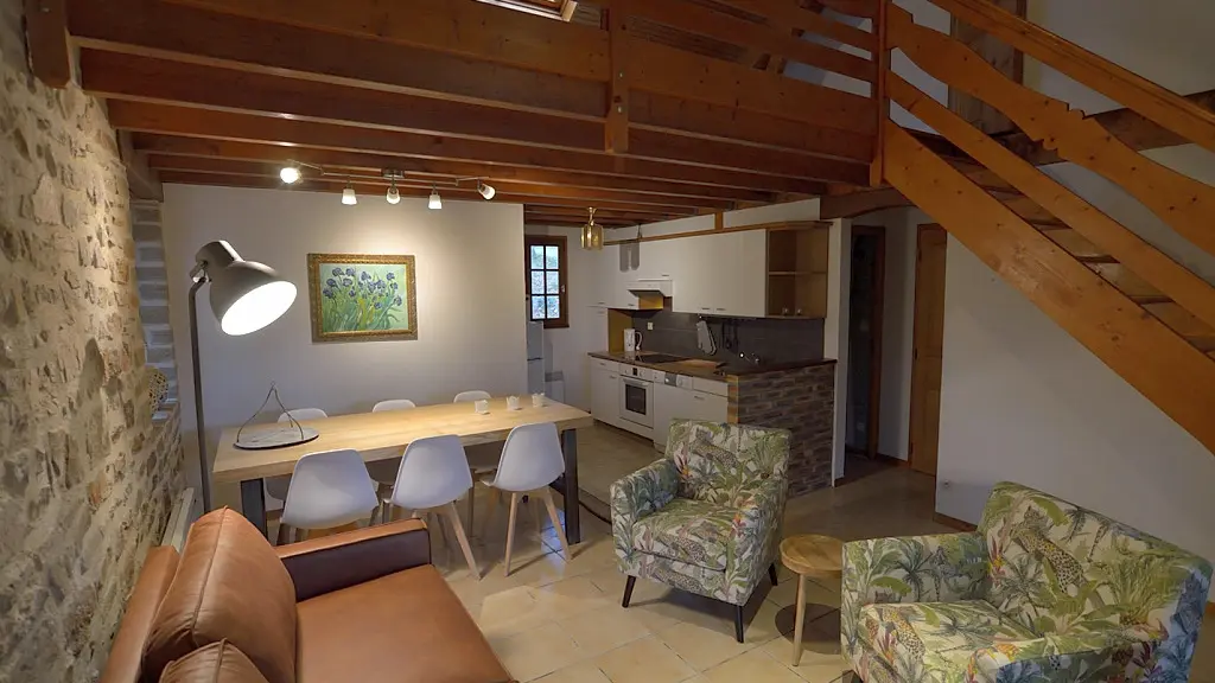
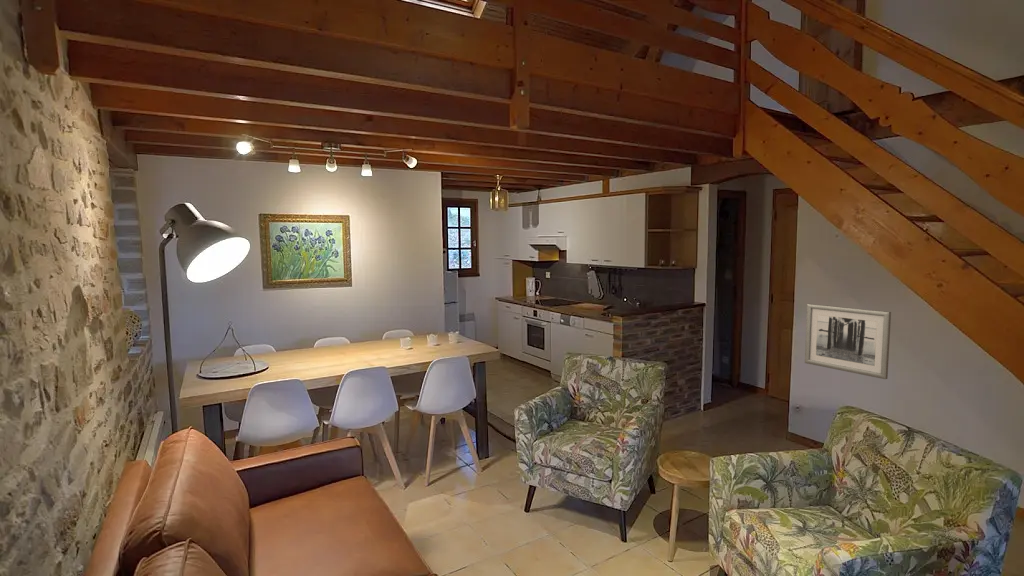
+ wall art [804,303,892,380]
